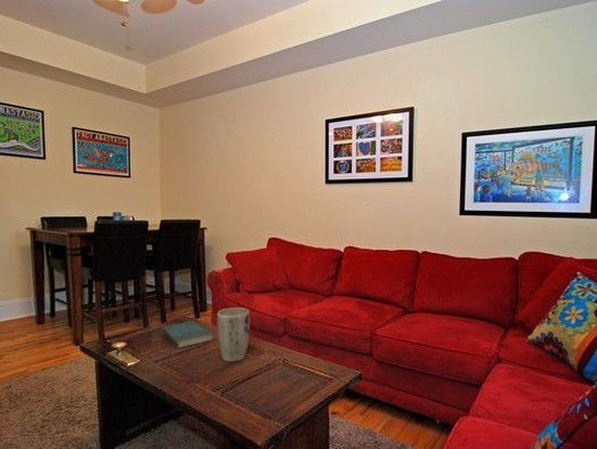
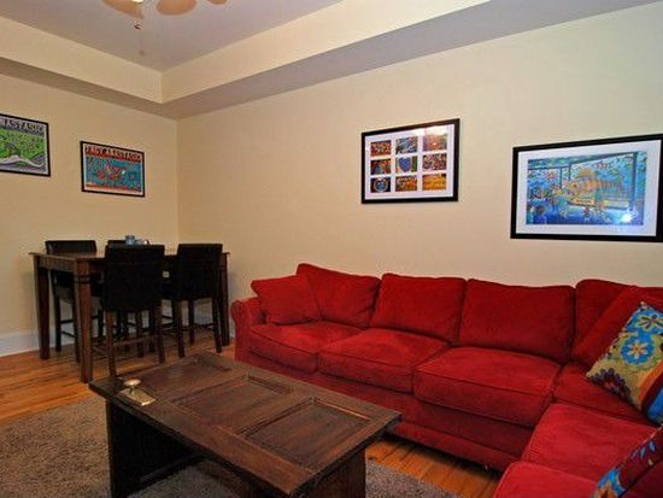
- plant pot [216,307,251,363]
- book [161,320,215,349]
